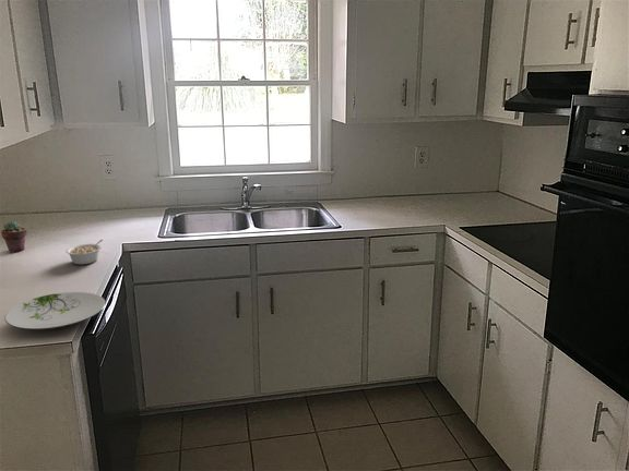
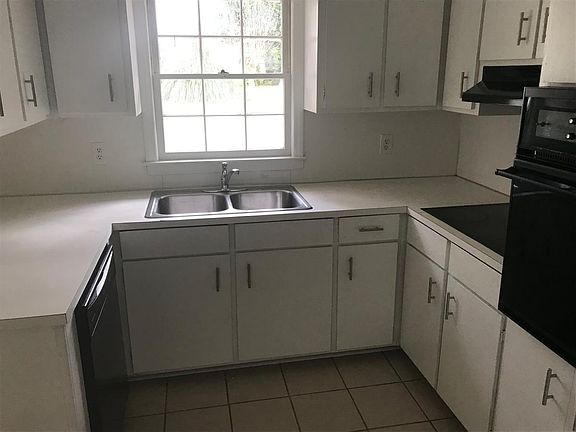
- potted succulent [0,220,27,253]
- legume [64,239,104,266]
- plate [4,291,107,330]
